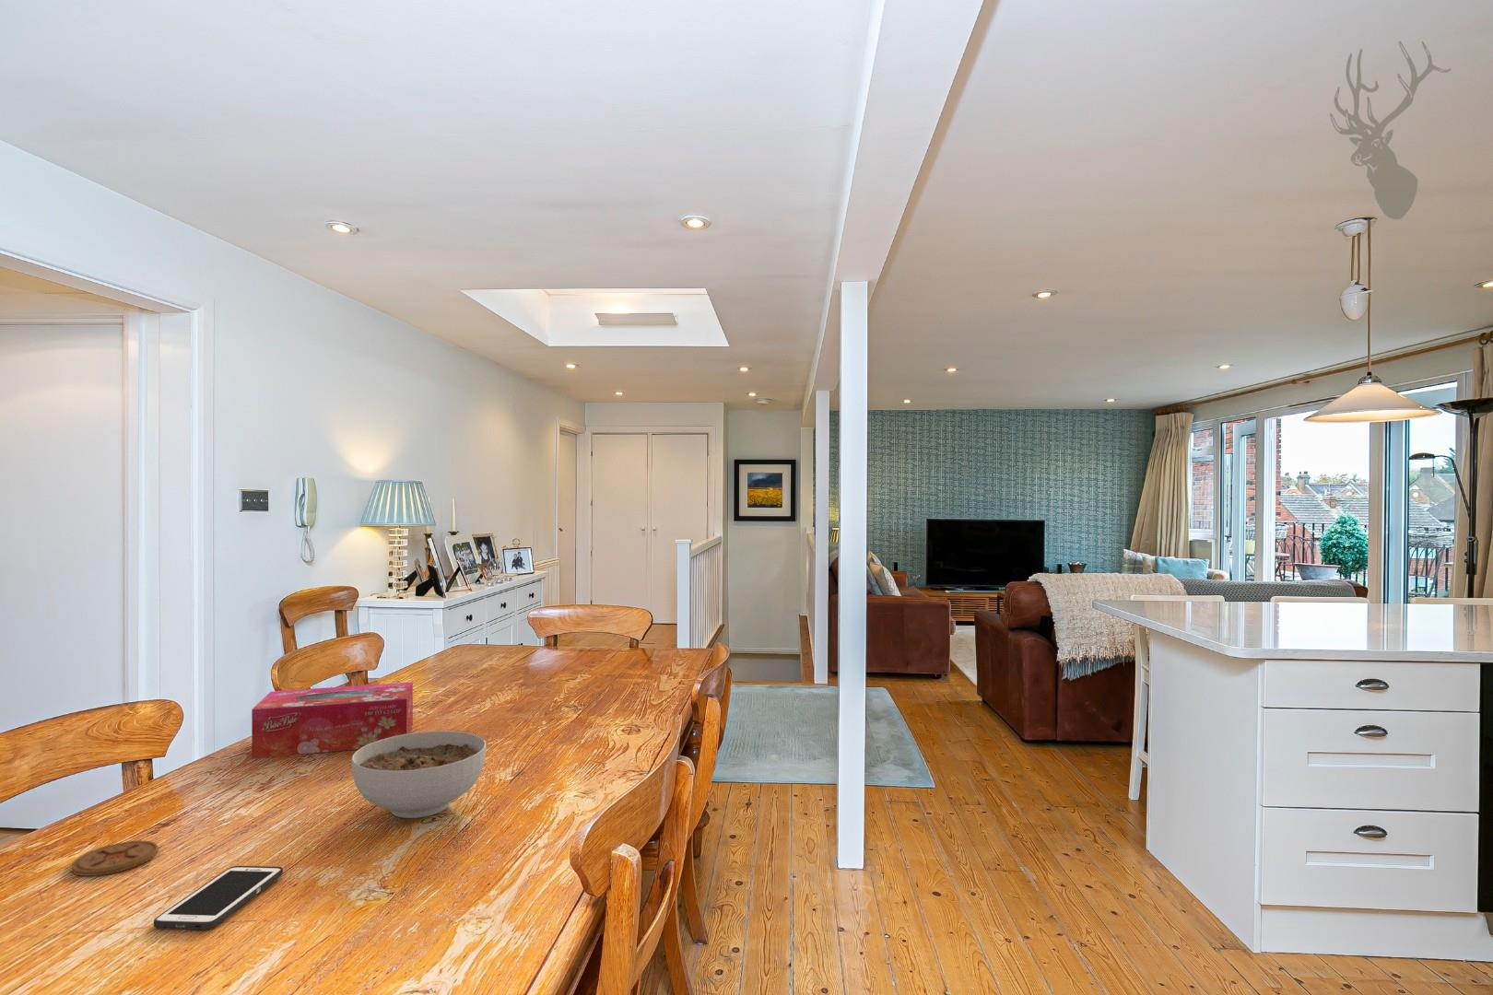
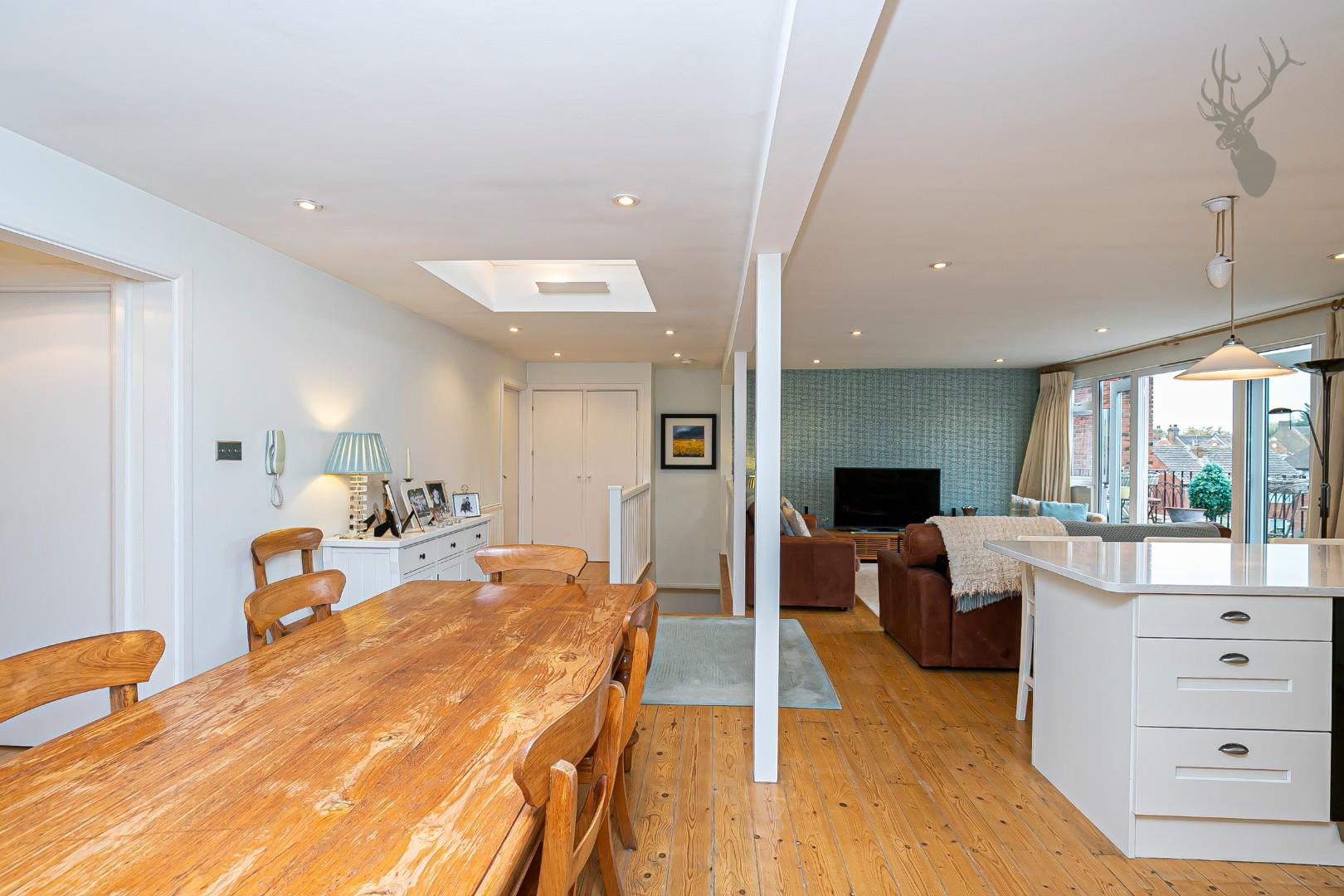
- tissue box [251,681,414,760]
- cell phone [153,865,284,931]
- bowl [351,730,487,820]
- coaster [70,840,160,877]
